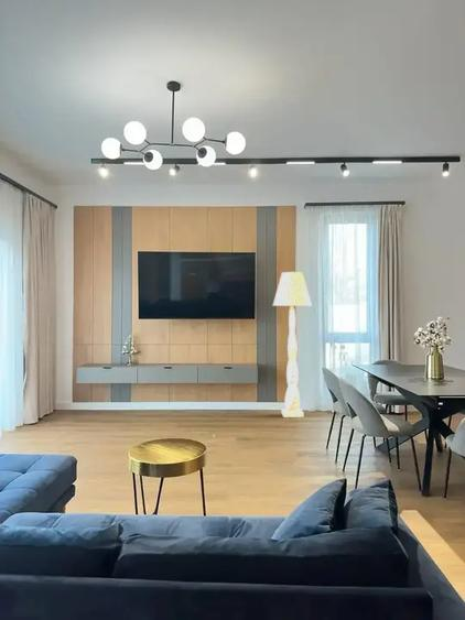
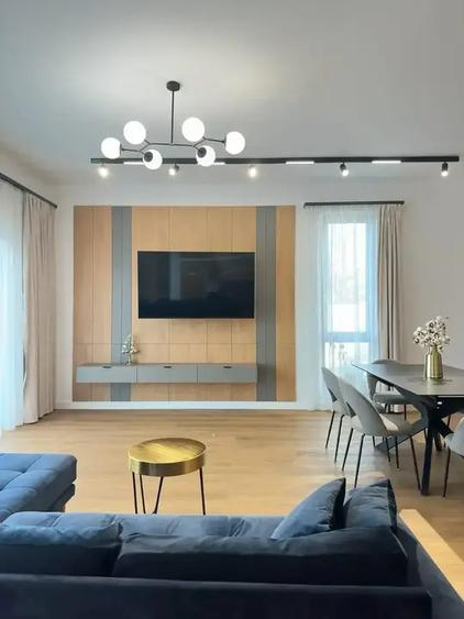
- floor lamp [272,271,313,418]
